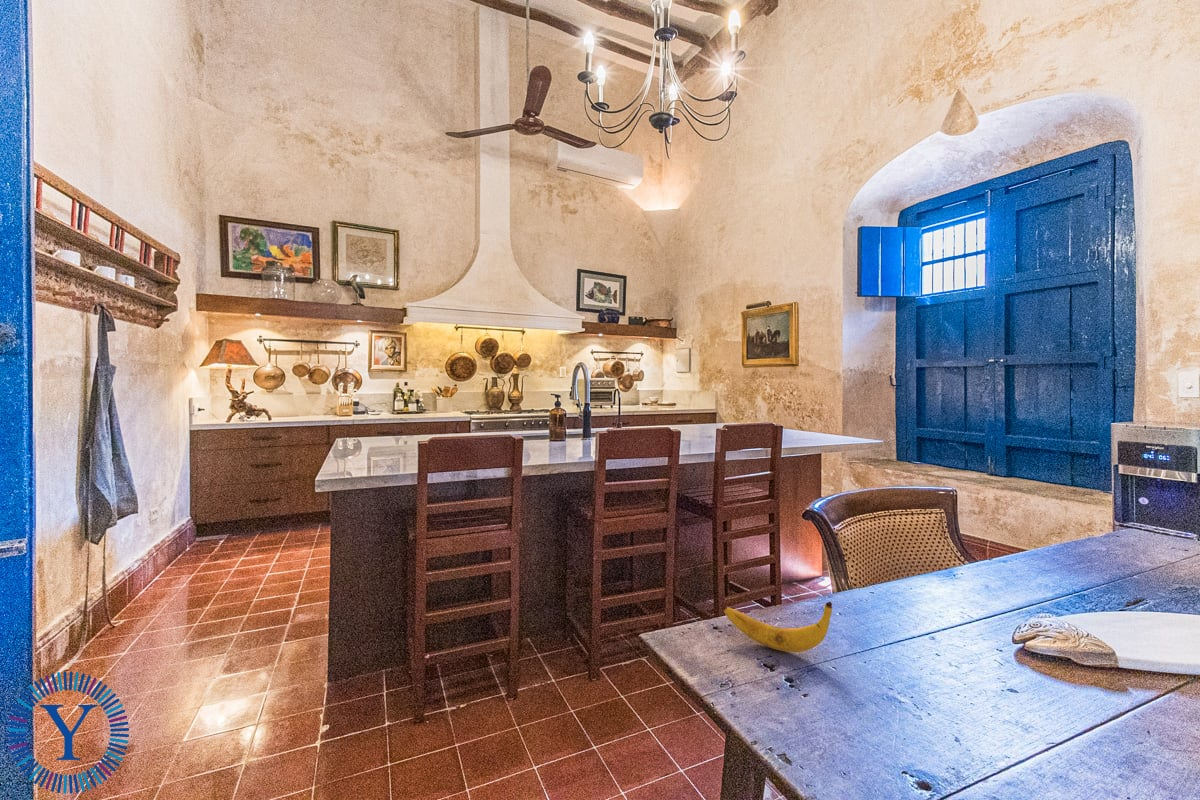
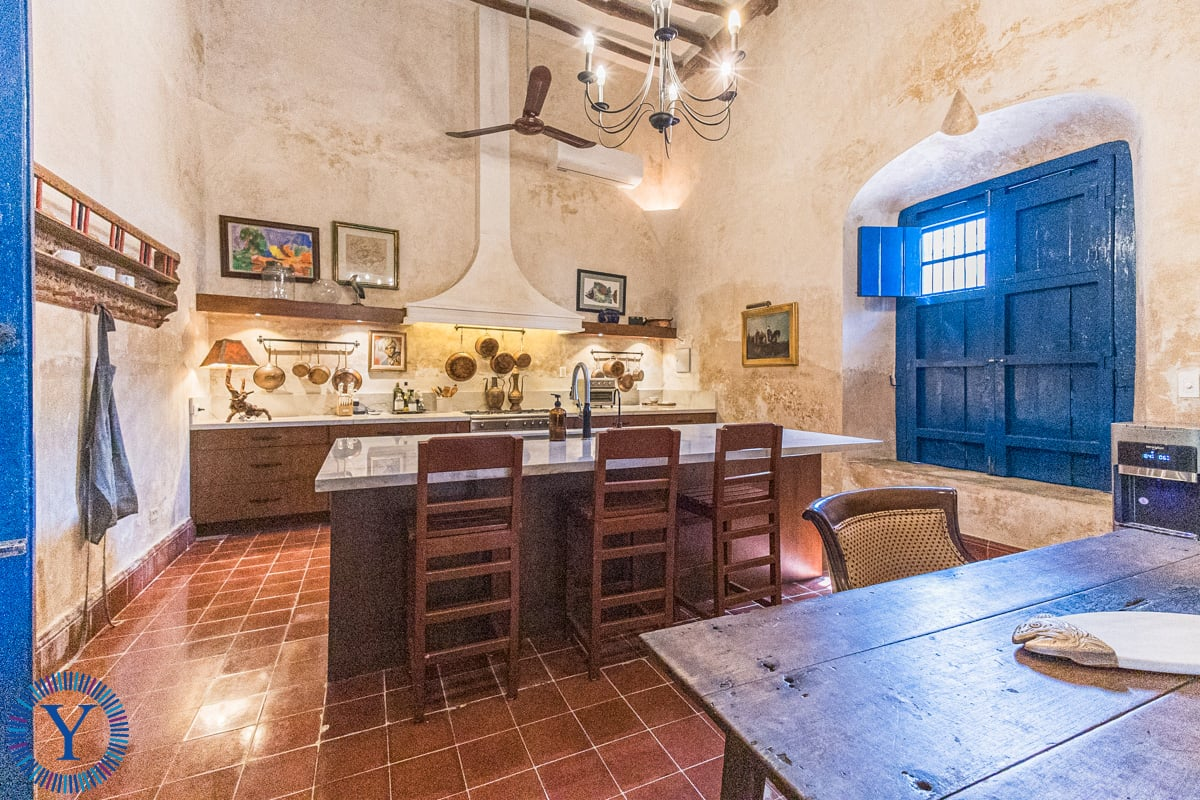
- banana [722,601,833,653]
